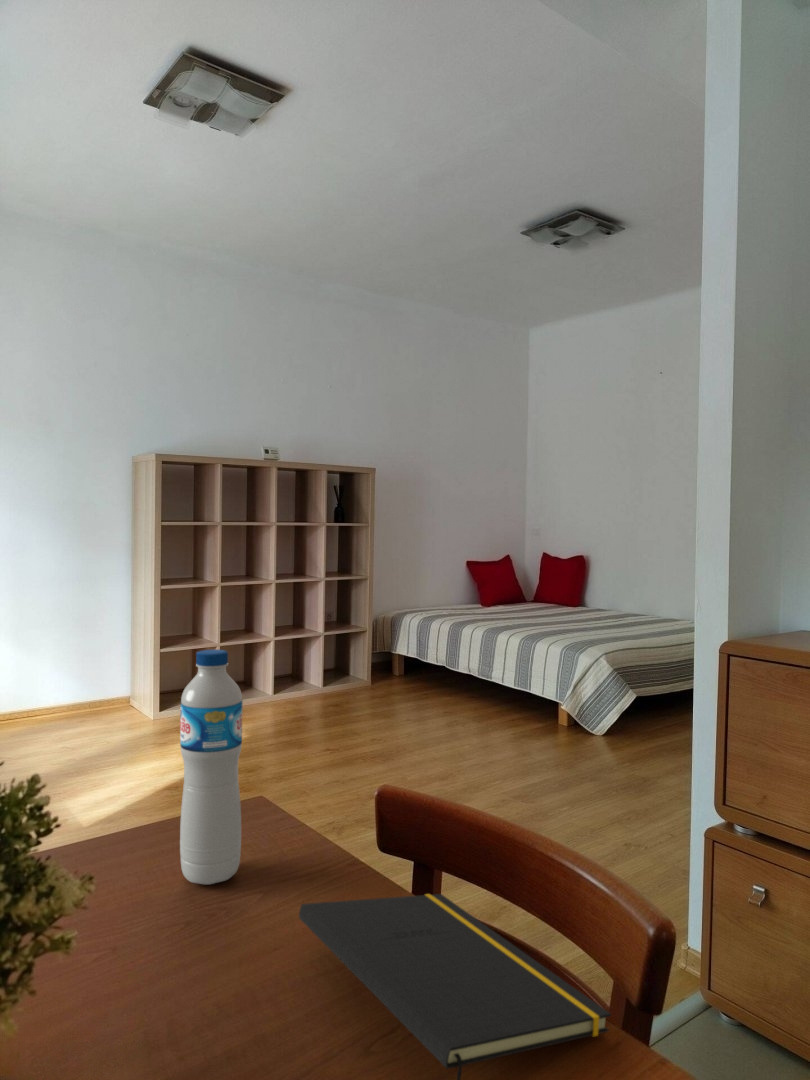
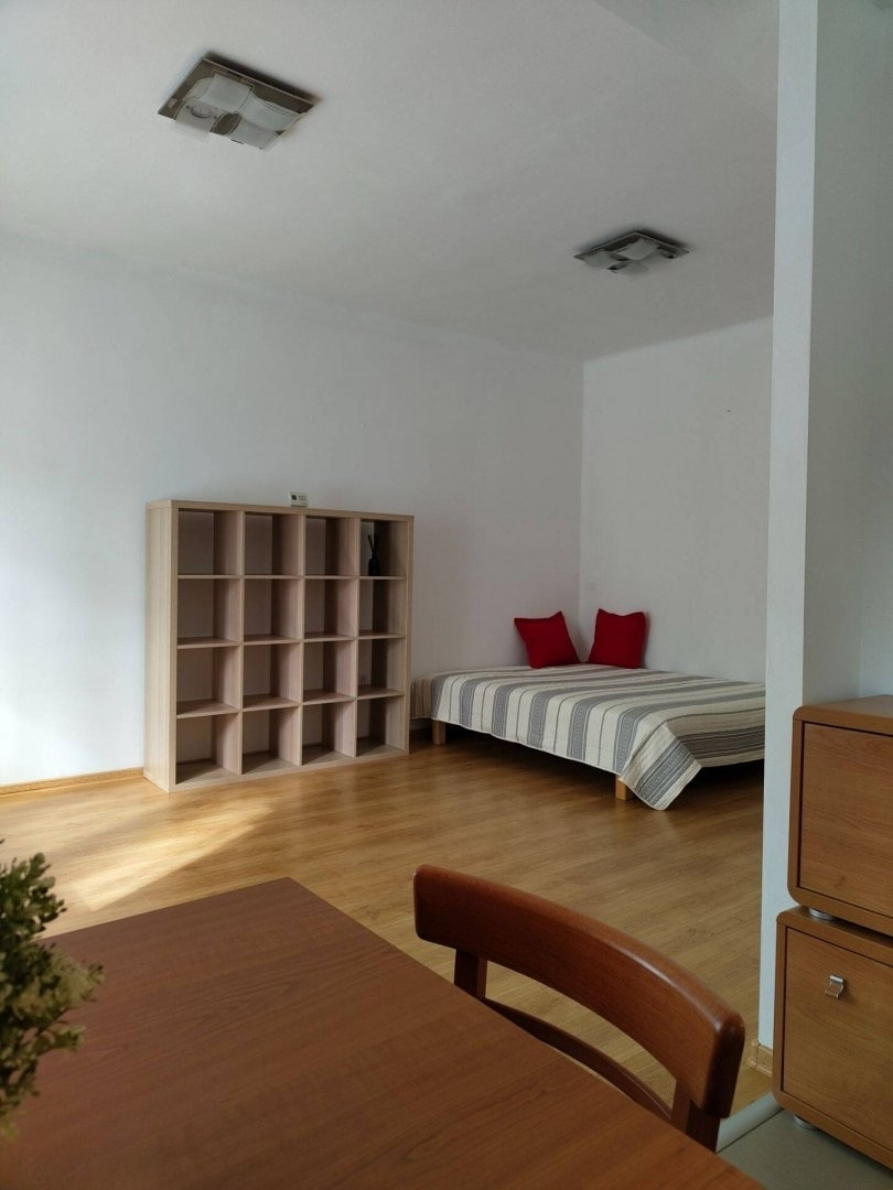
- water bottle [179,649,243,885]
- notepad [298,893,612,1080]
